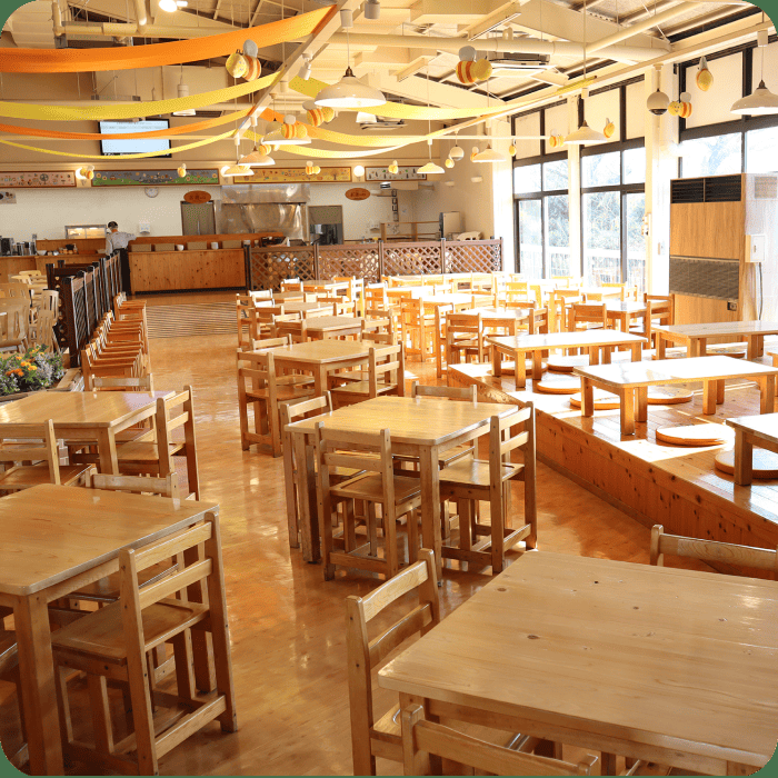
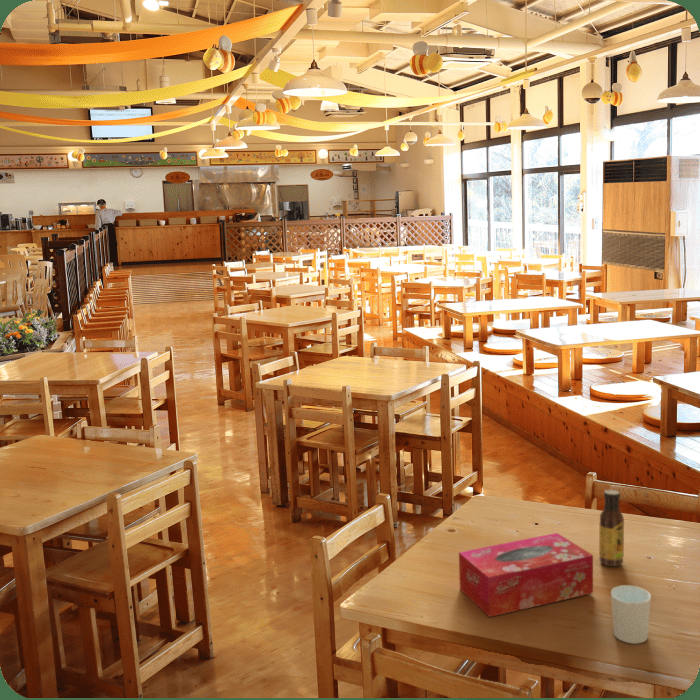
+ tissue box [458,532,594,618]
+ sauce bottle [598,489,625,567]
+ cup [610,584,652,645]
